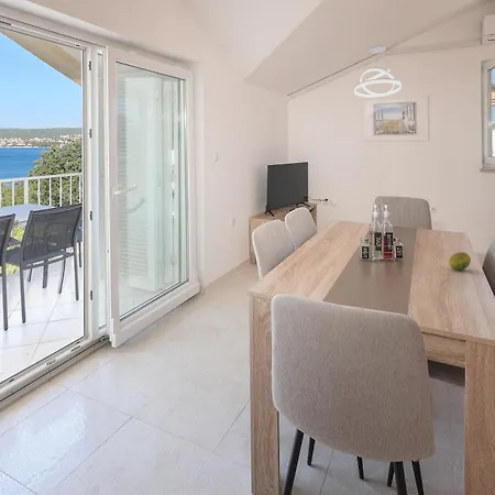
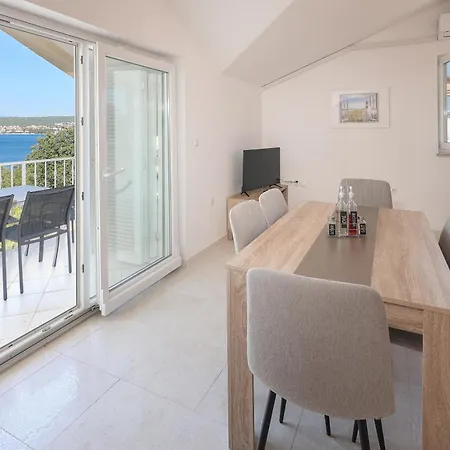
- pendant light [353,44,403,98]
- fruit [448,251,472,272]
